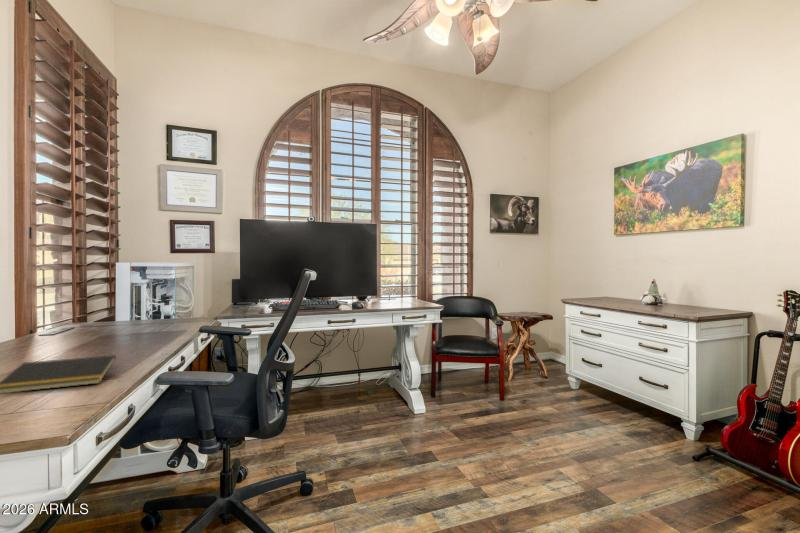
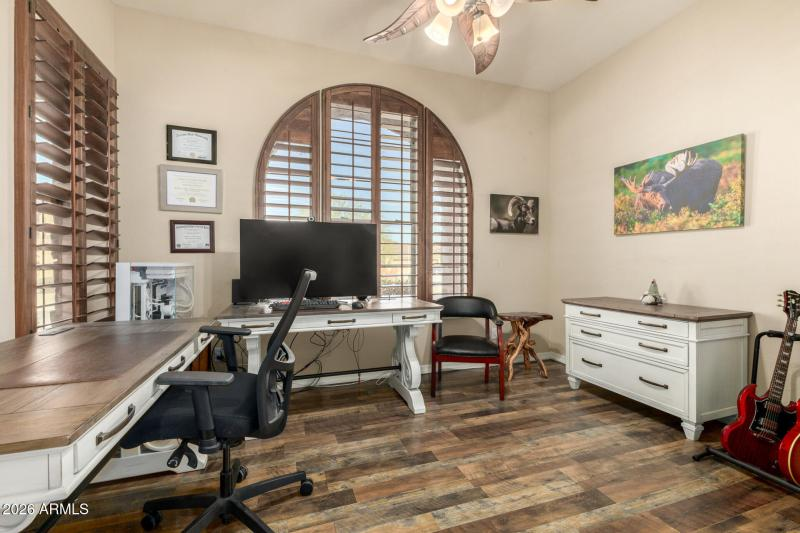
- notepad [0,354,117,395]
